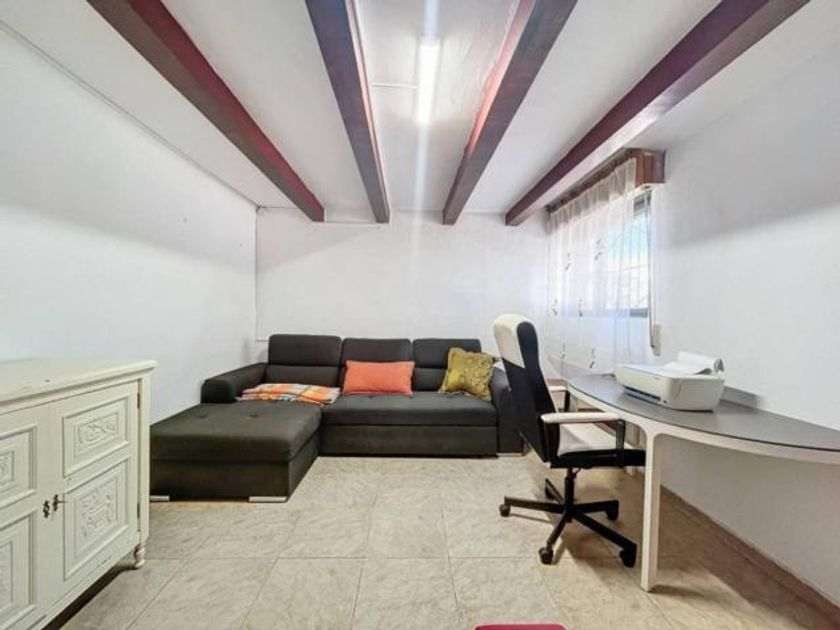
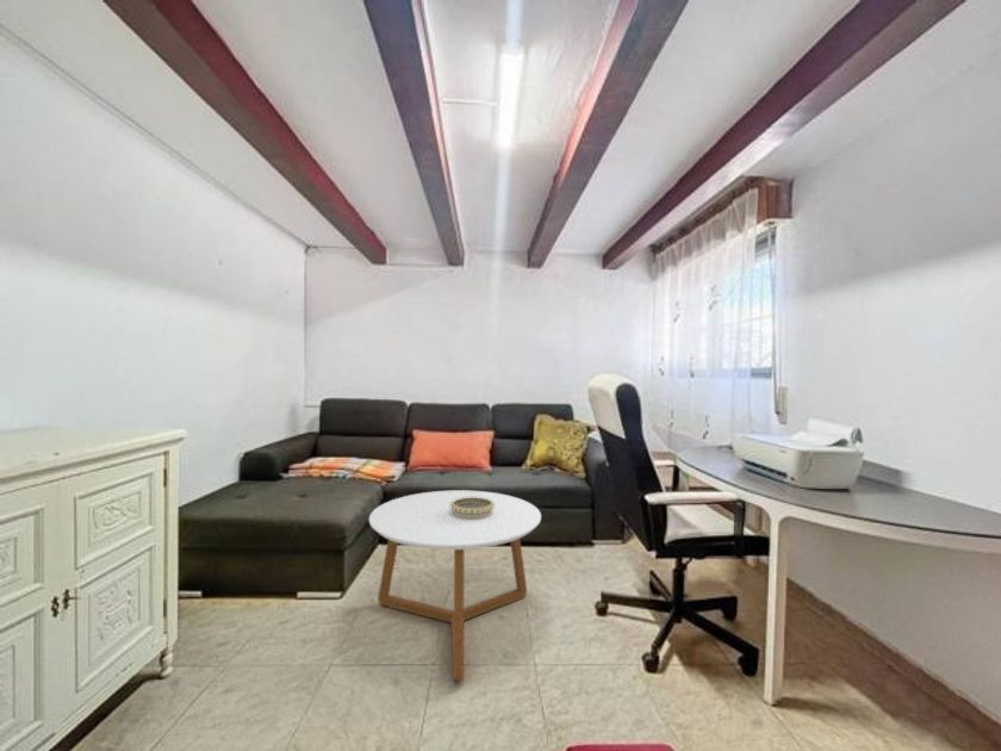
+ decorative bowl [450,497,495,519]
+ coffee table [368,489,542,682]
